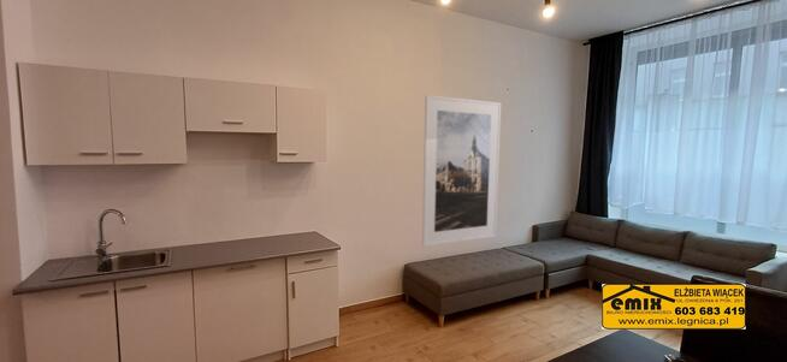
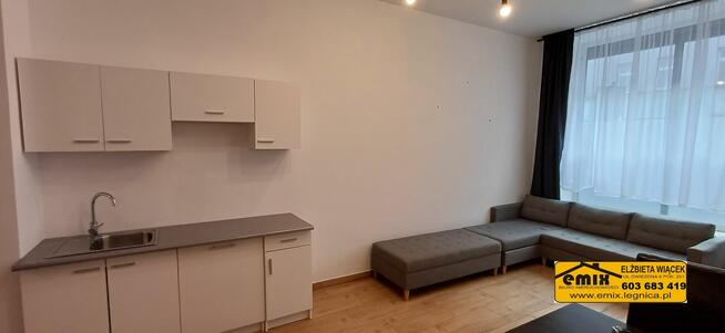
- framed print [421,94,502,248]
